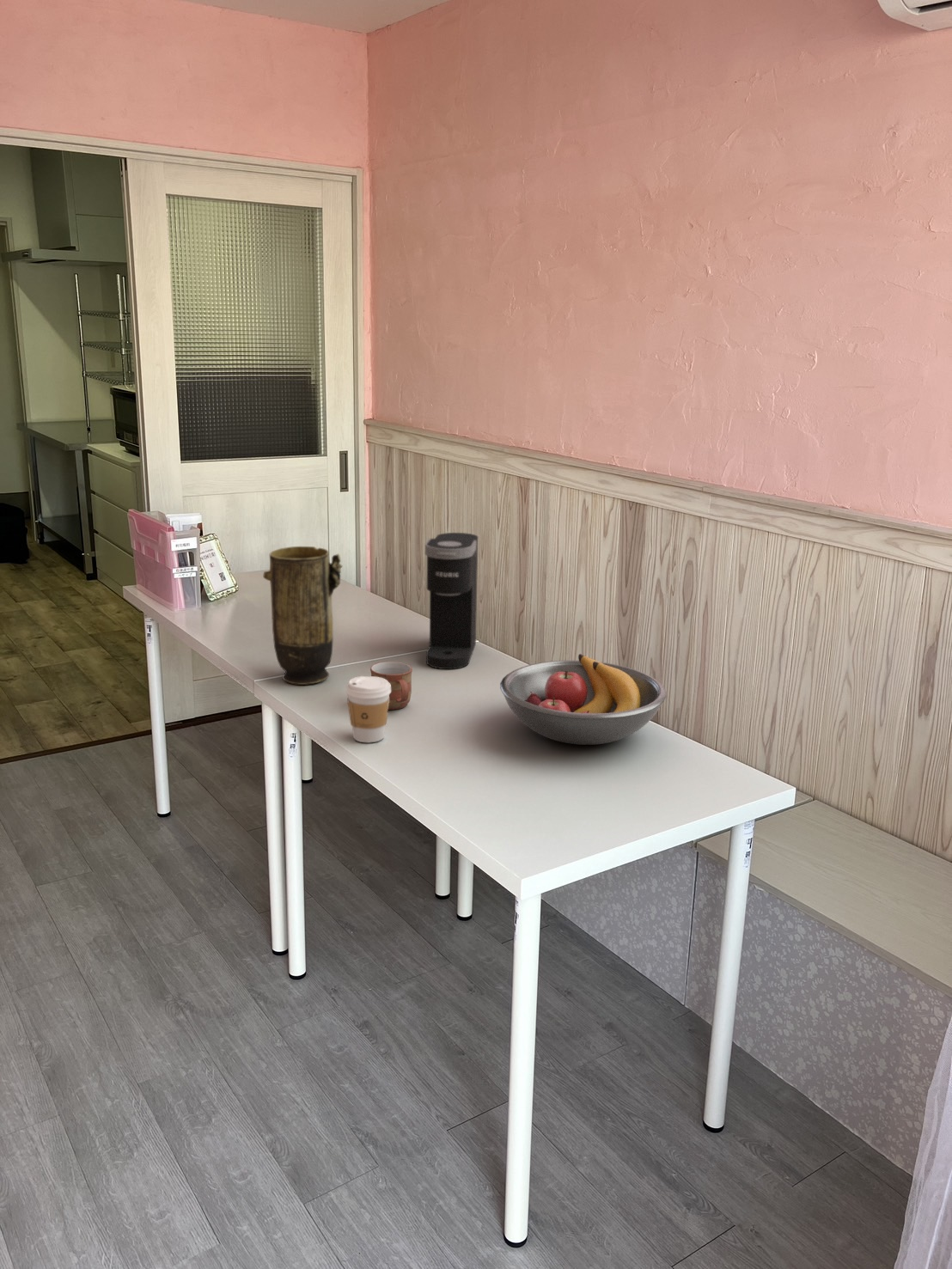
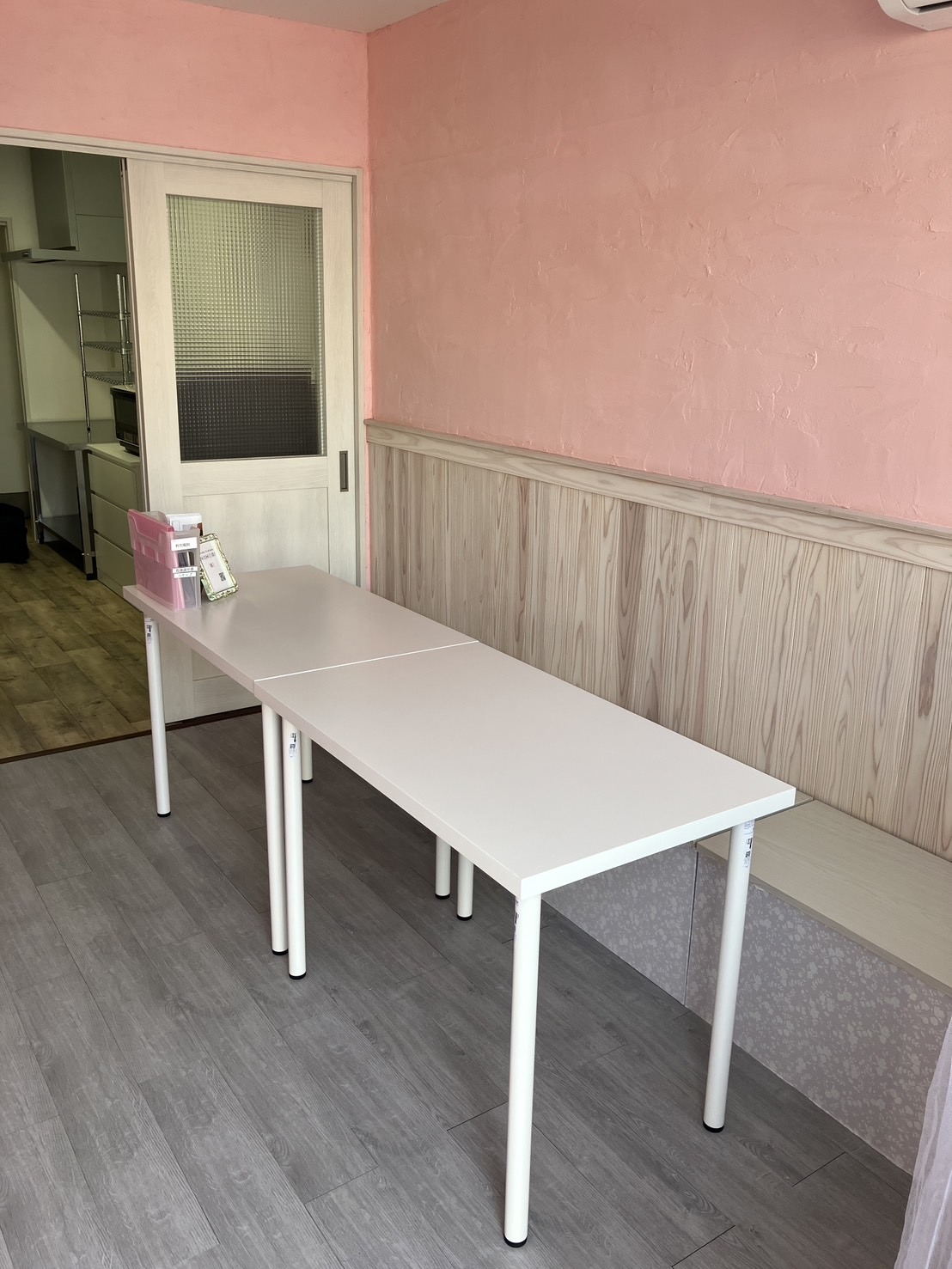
- coffee maker [424,532,479,670]
- vase [262,546,344,686]
- coffee cup [345,675,391,743]
- mug [369,661,413,711]
- fruit bowl [499,653,667,746]
